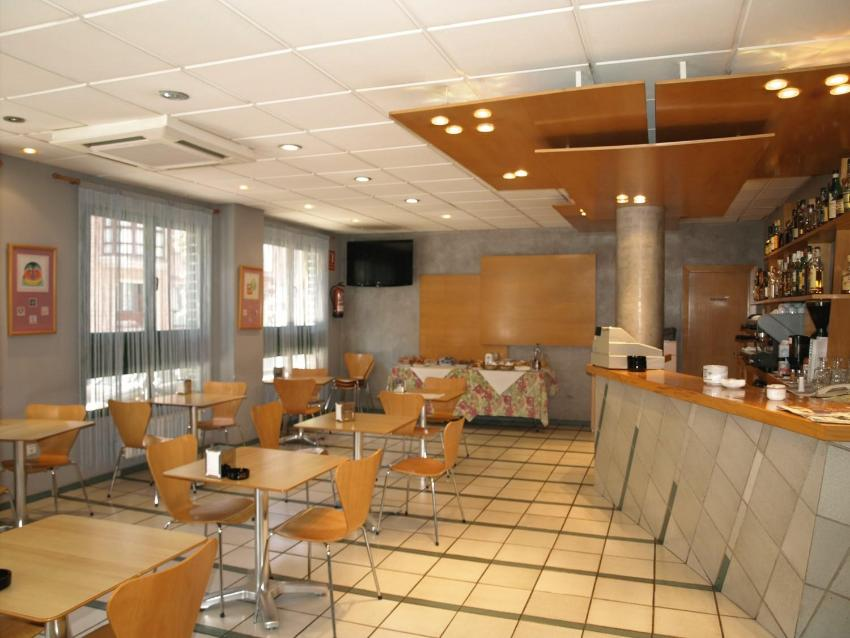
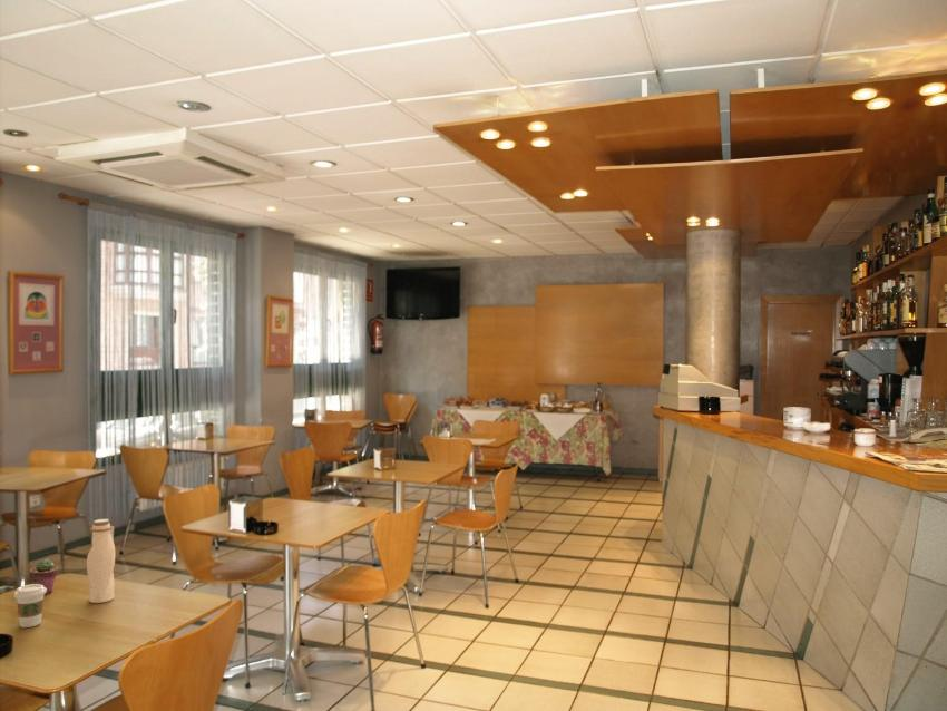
+ potted succulent [29,557,59,595]
+ water bottle [86,518,116,604]
+ coffee cup [13,583,47,629]
